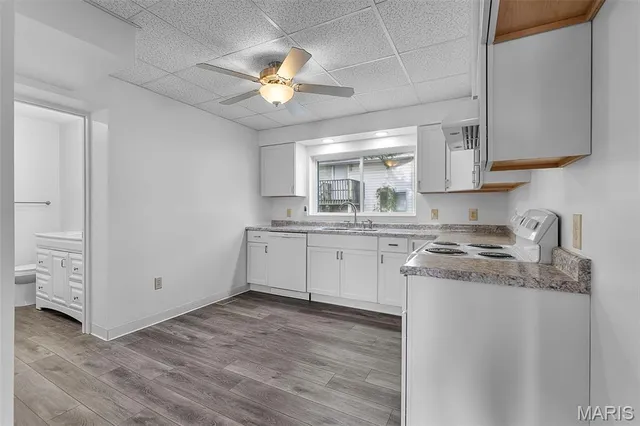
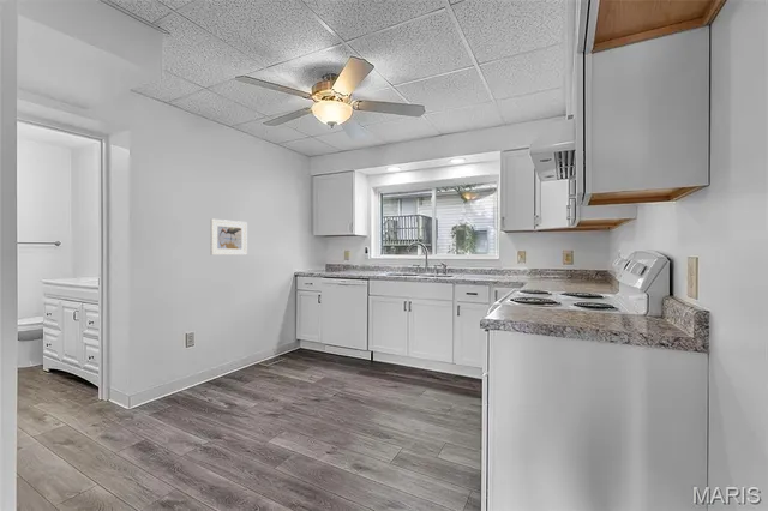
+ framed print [209,218,248,257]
